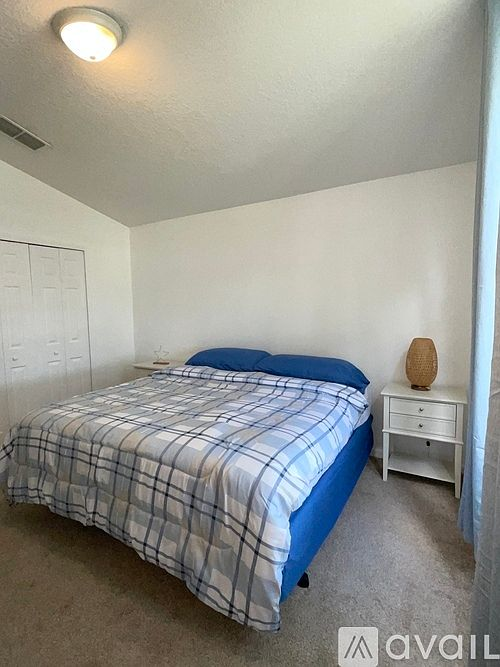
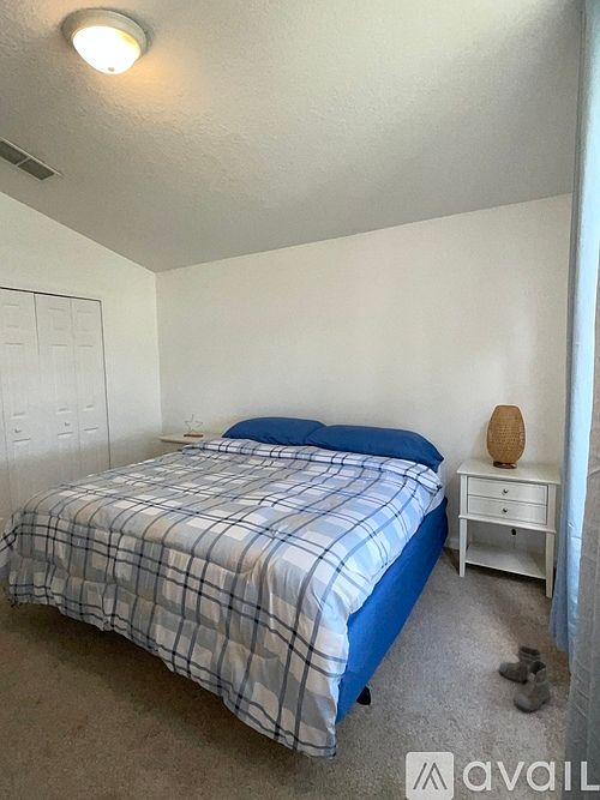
+ boots [497,644,554,716]
